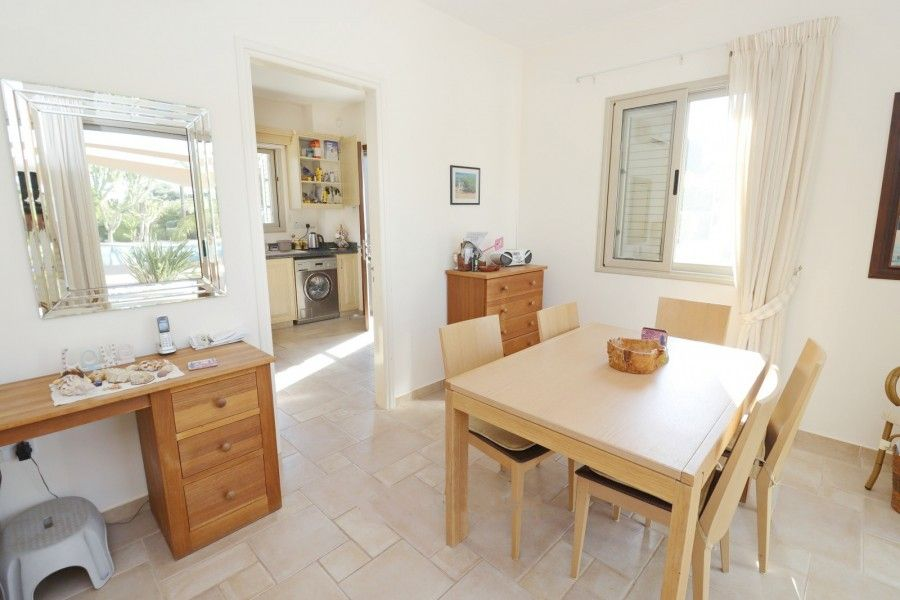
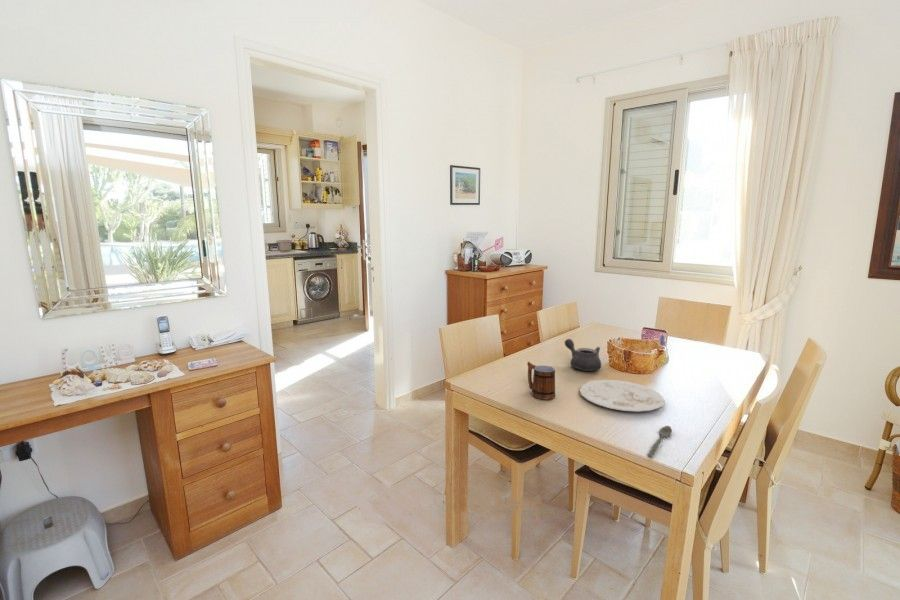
+ spoon [647,425,673,458]
+ teapot [564,338,602,372]
+ mug [526,361,556,401]
+ plate [579,379,665,412]
